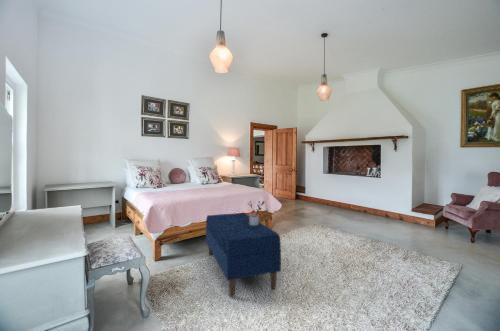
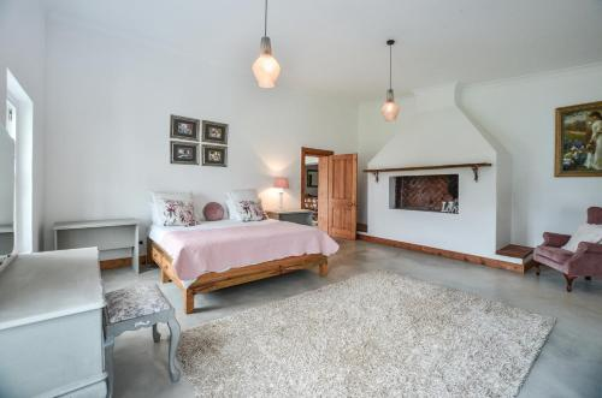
- bench [205,212,282,298]
- potted plant [247,200,266,226]
